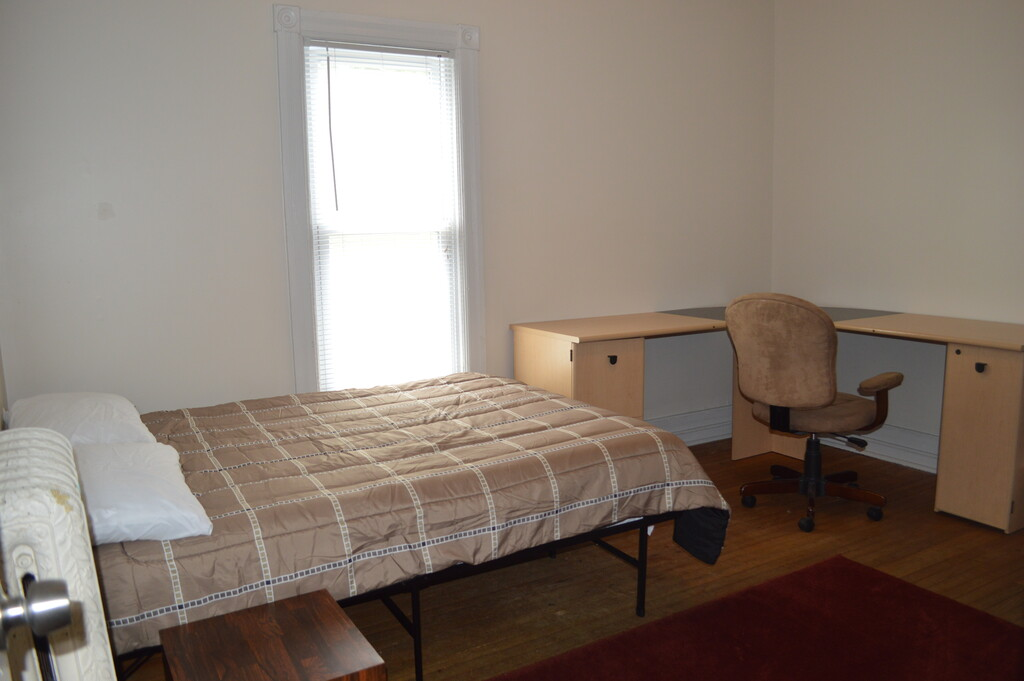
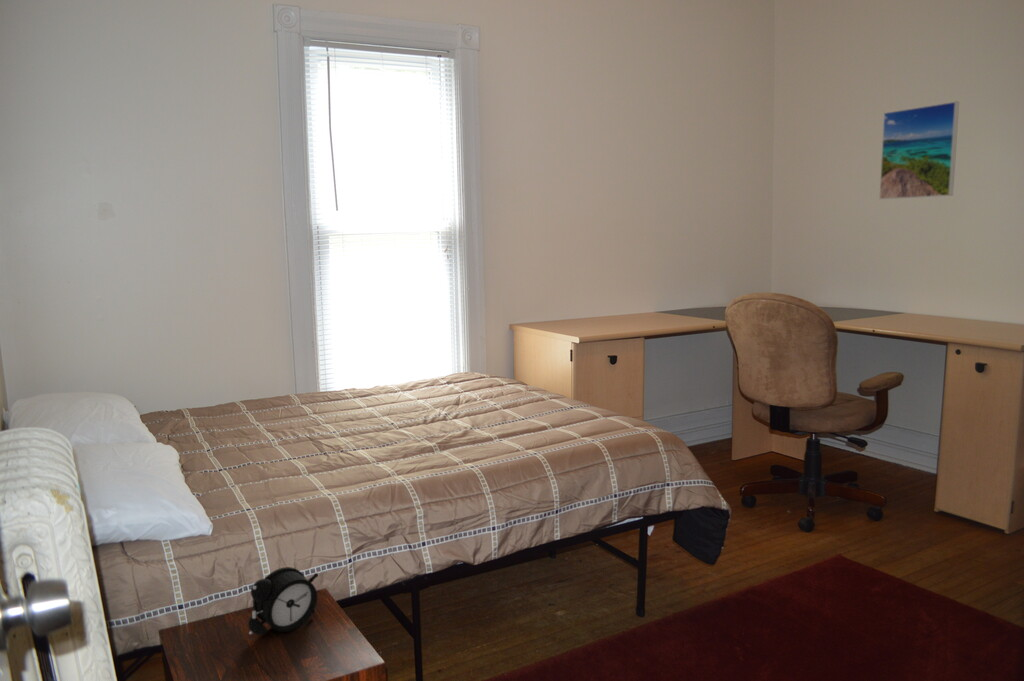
+ alarm clock [247,566,319,636]
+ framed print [878,101,960,200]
